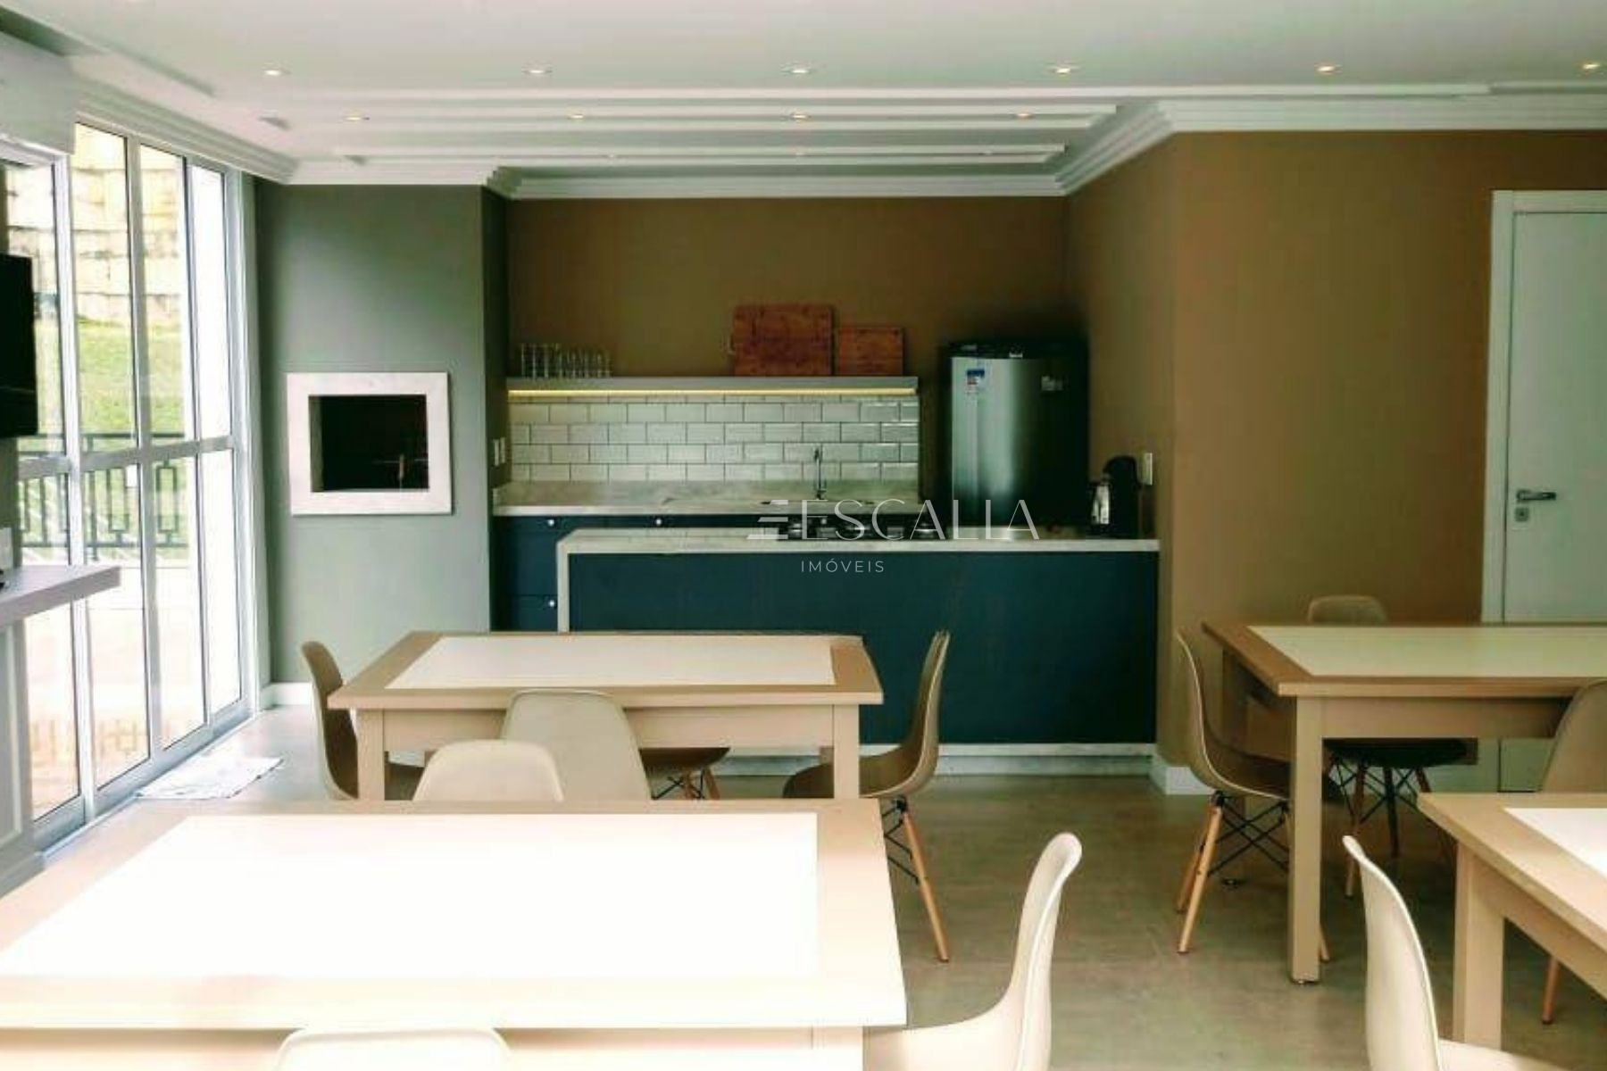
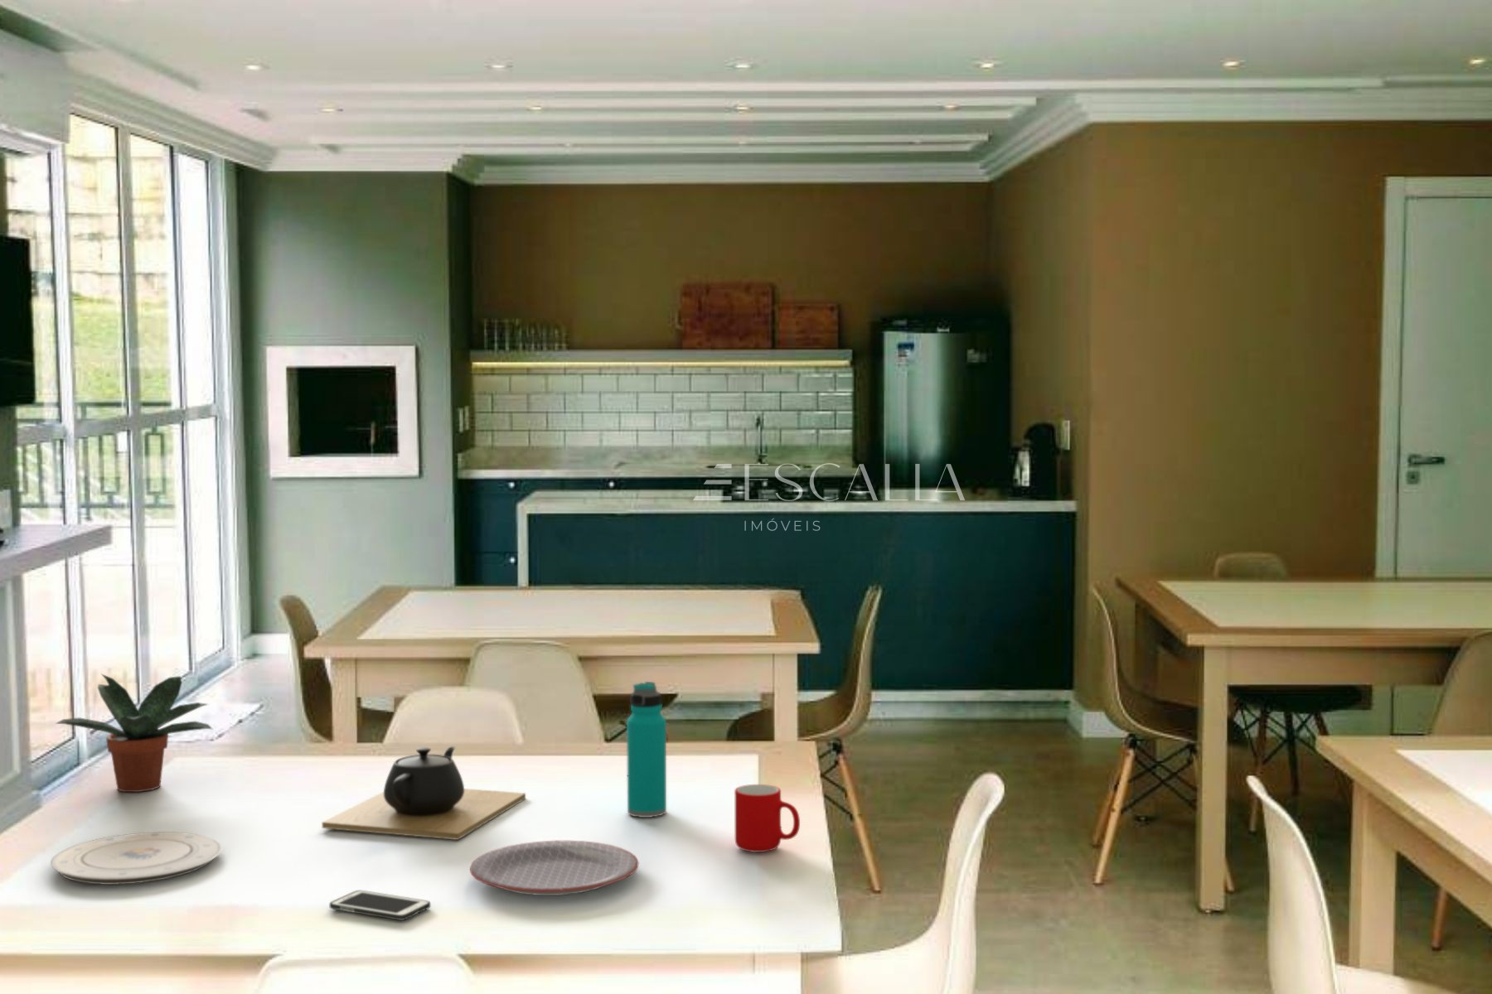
+ cell phone [329,890,431,921]
+ water bottle [626,681,667,819]
+ cup [734,783,800,853]
+ potted plant [54,673,213,793]
+ plate [50,832,223,885]
+ teapot [322,746,526,841]
+ plate [470,840,639,896]
